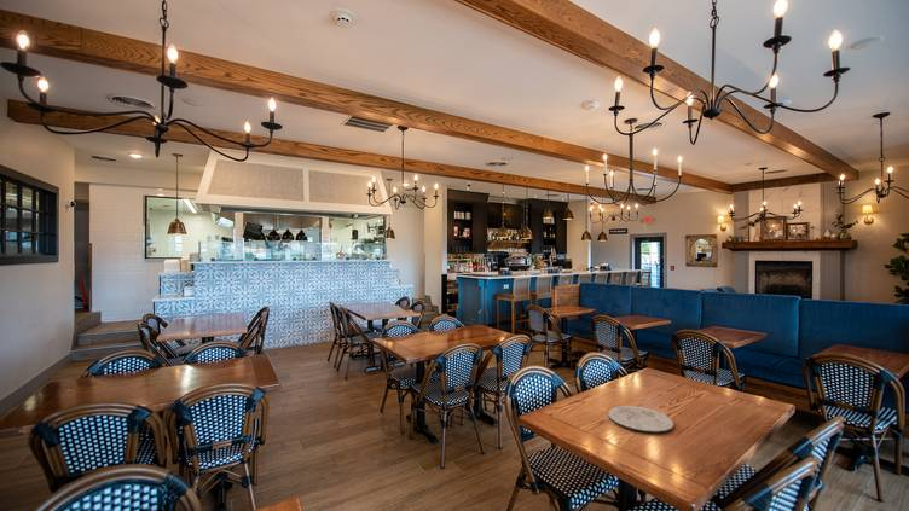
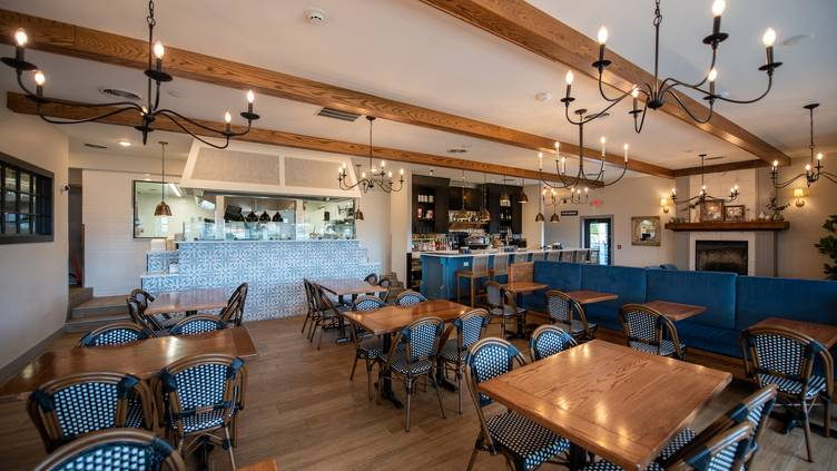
- plate [608,405,674,432]
